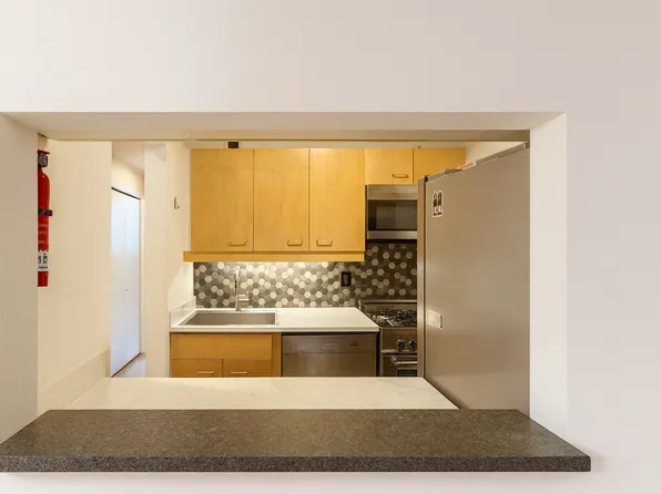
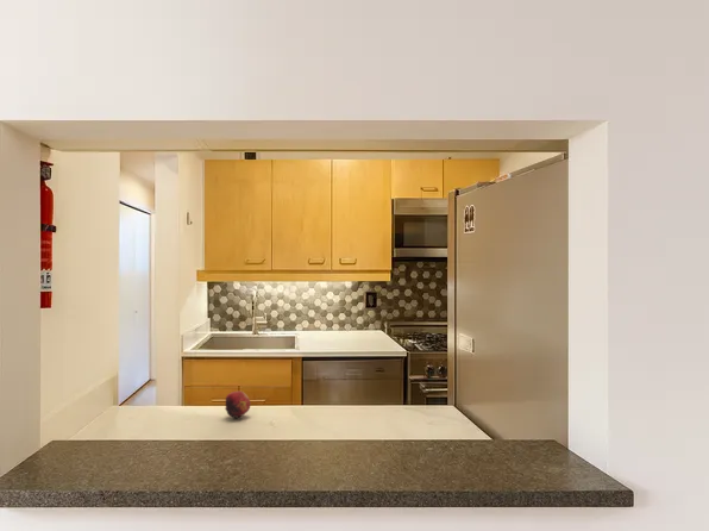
+ fruit [224,389,252,419]
